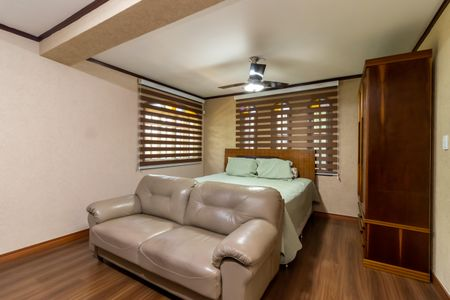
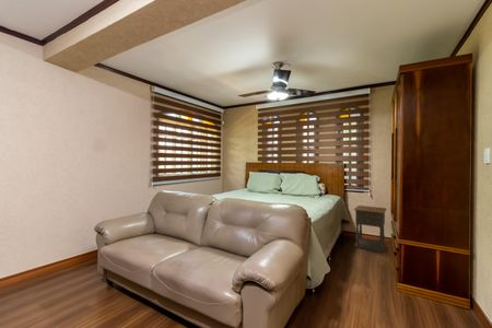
+ nightstand [353,204,387,254]
